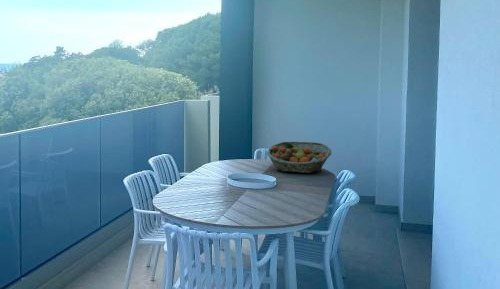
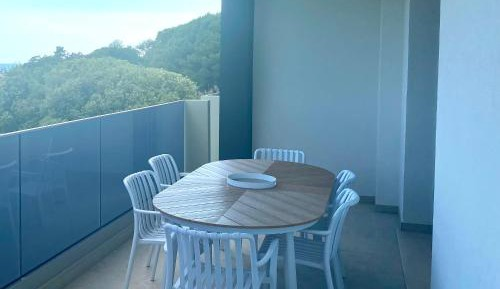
- fruit basket [266,141,332,174]
